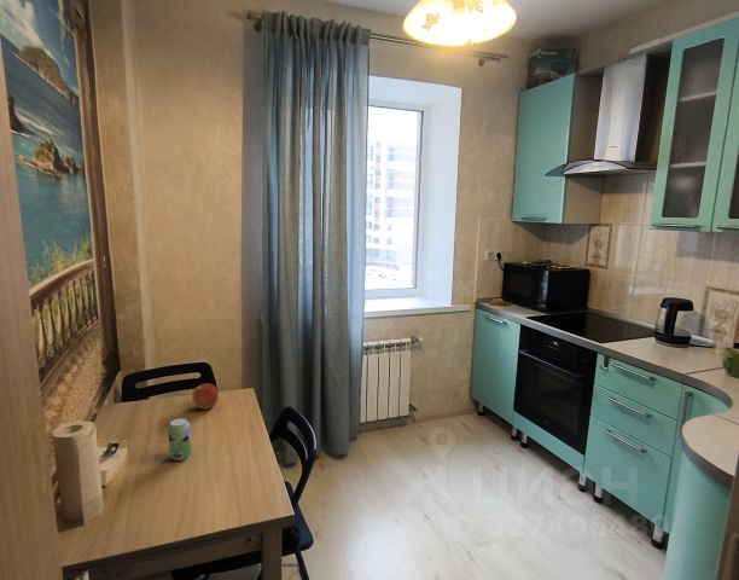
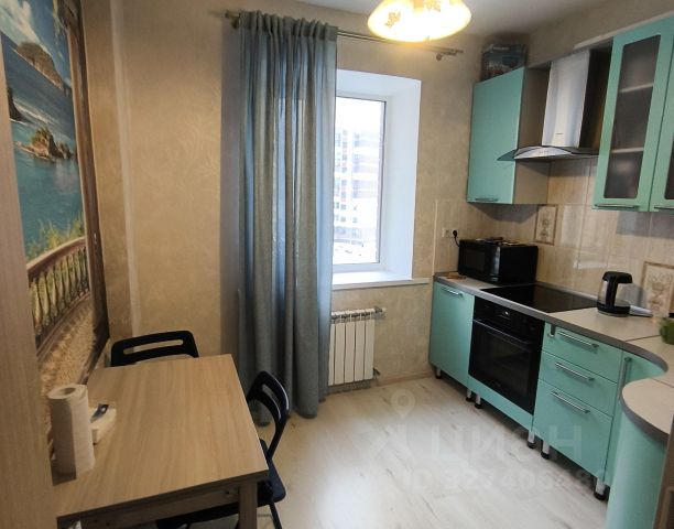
- beverage can [167,417,192,462]
- apple [191,382,220,411]
